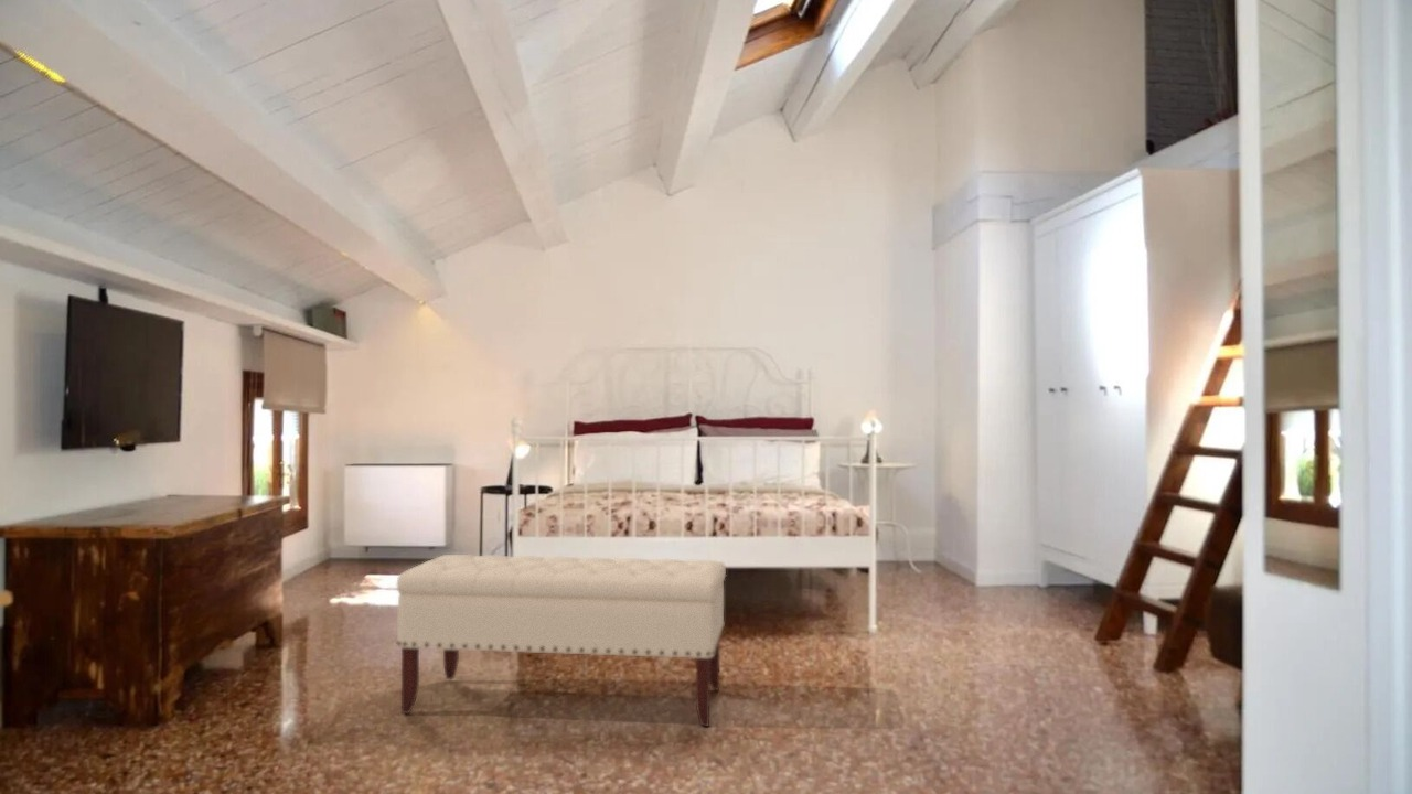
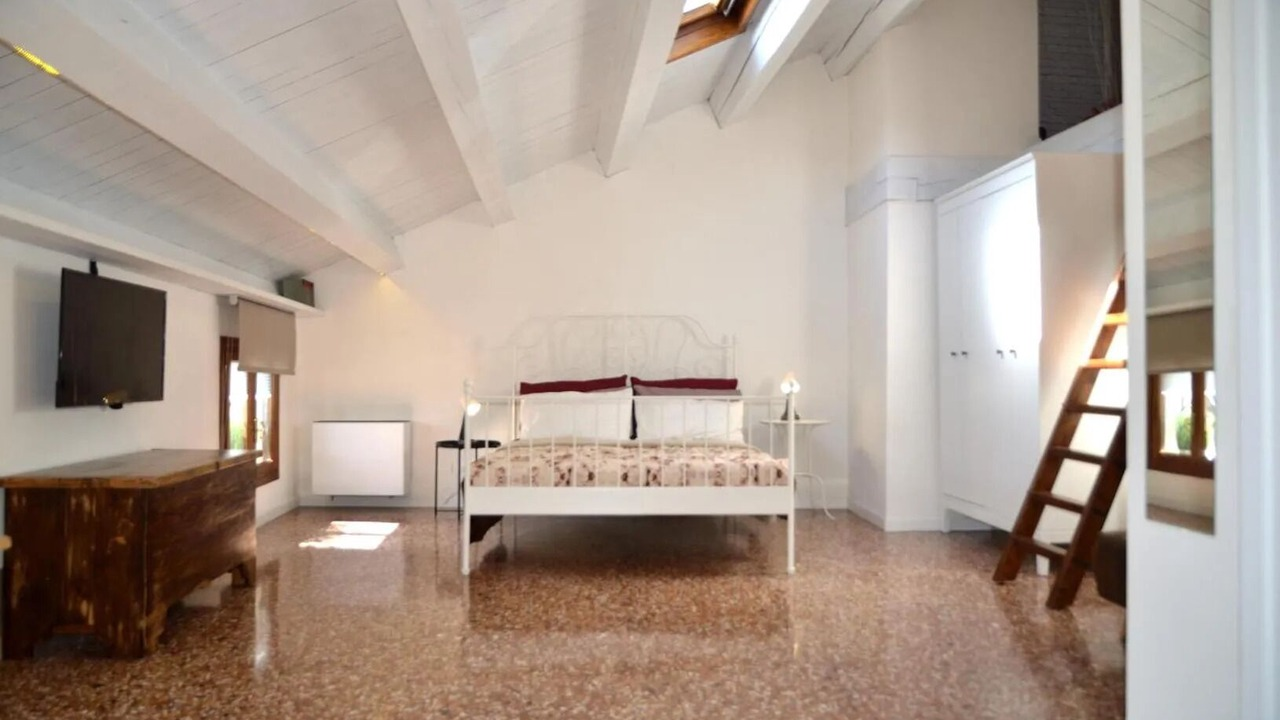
- bench [395,554,727,728]
